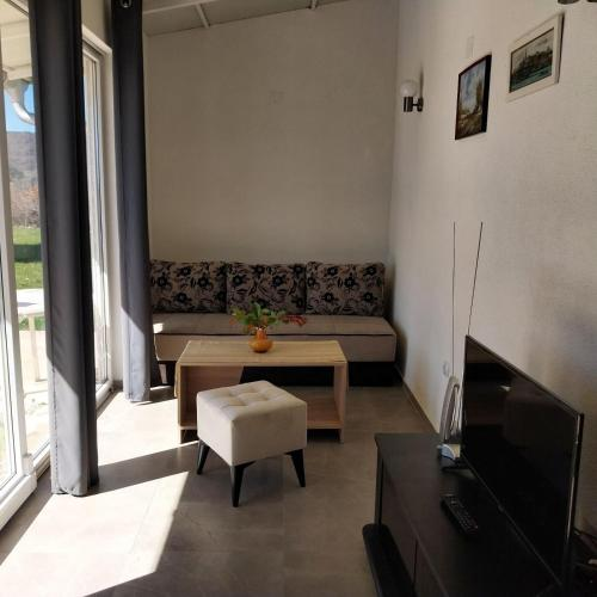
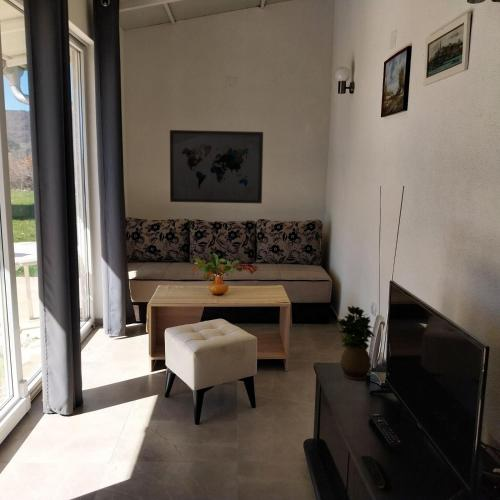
+ potted plant [337,305,376,381]
+ wall art [169,129,264,205]
+ remote control [360,455,387,490]
